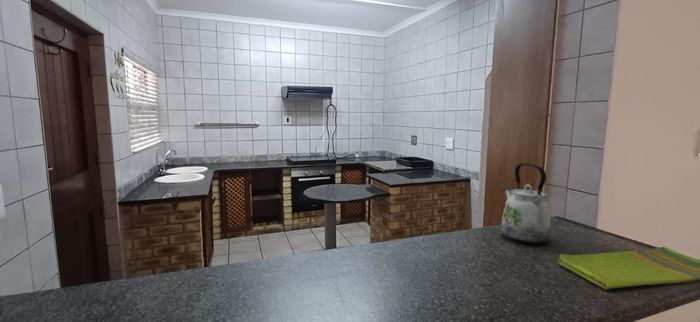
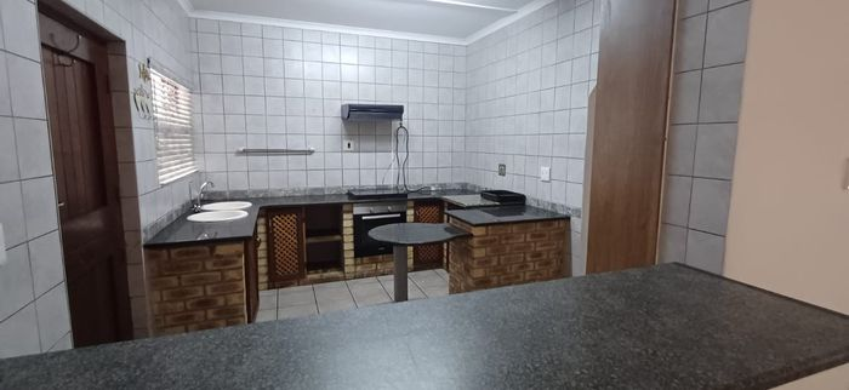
- kettle [500,162,552,244]
- dish towel [557,245,700,290]
